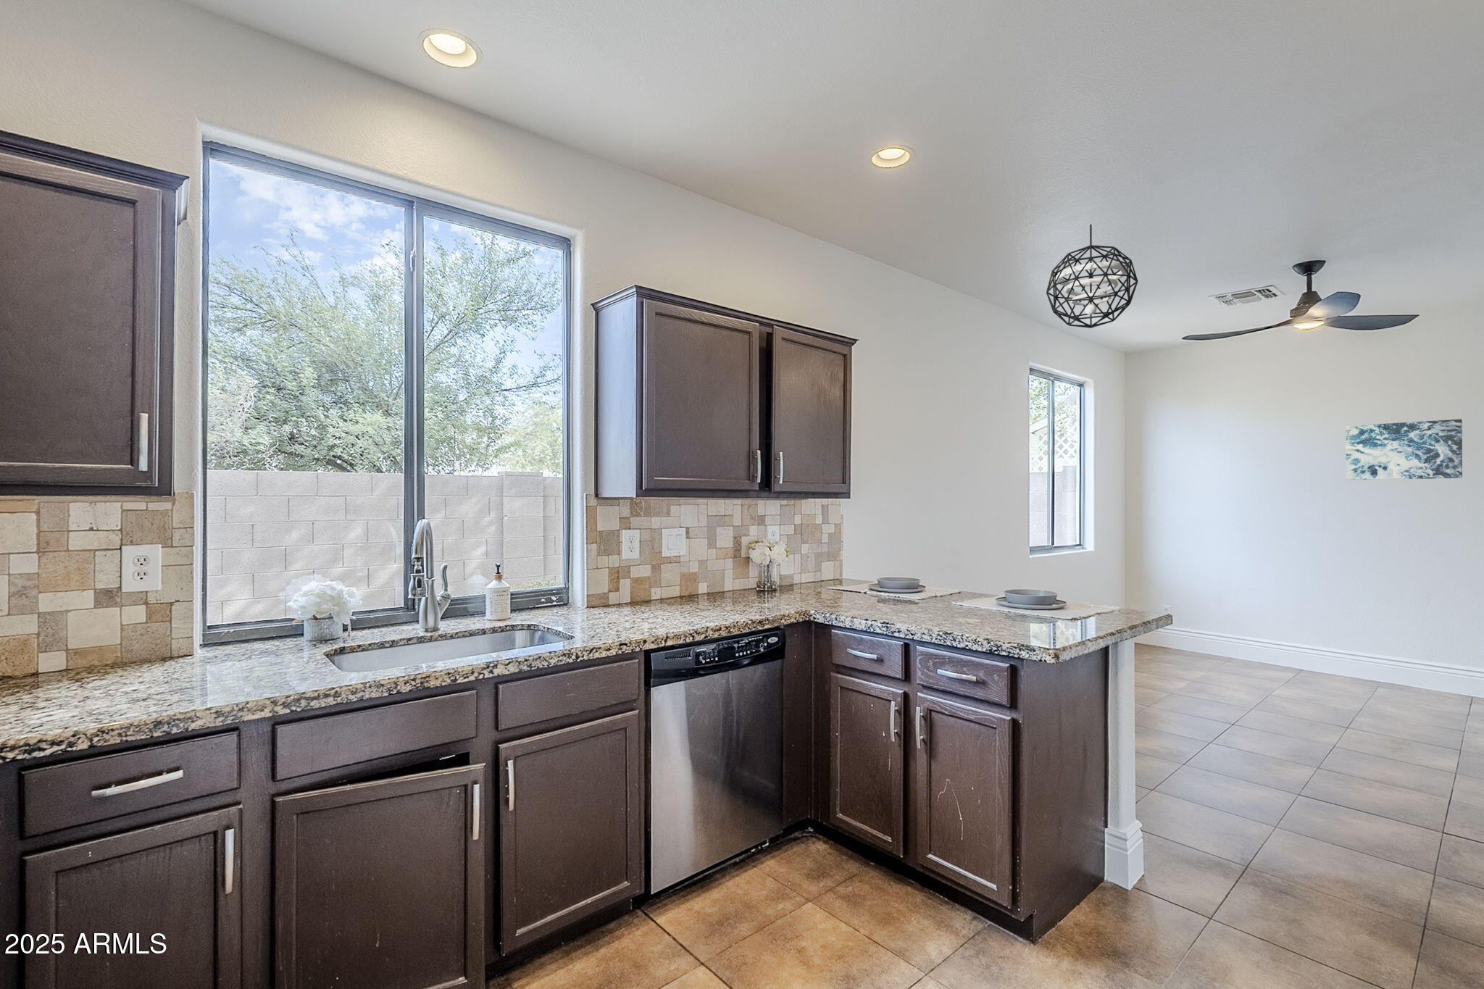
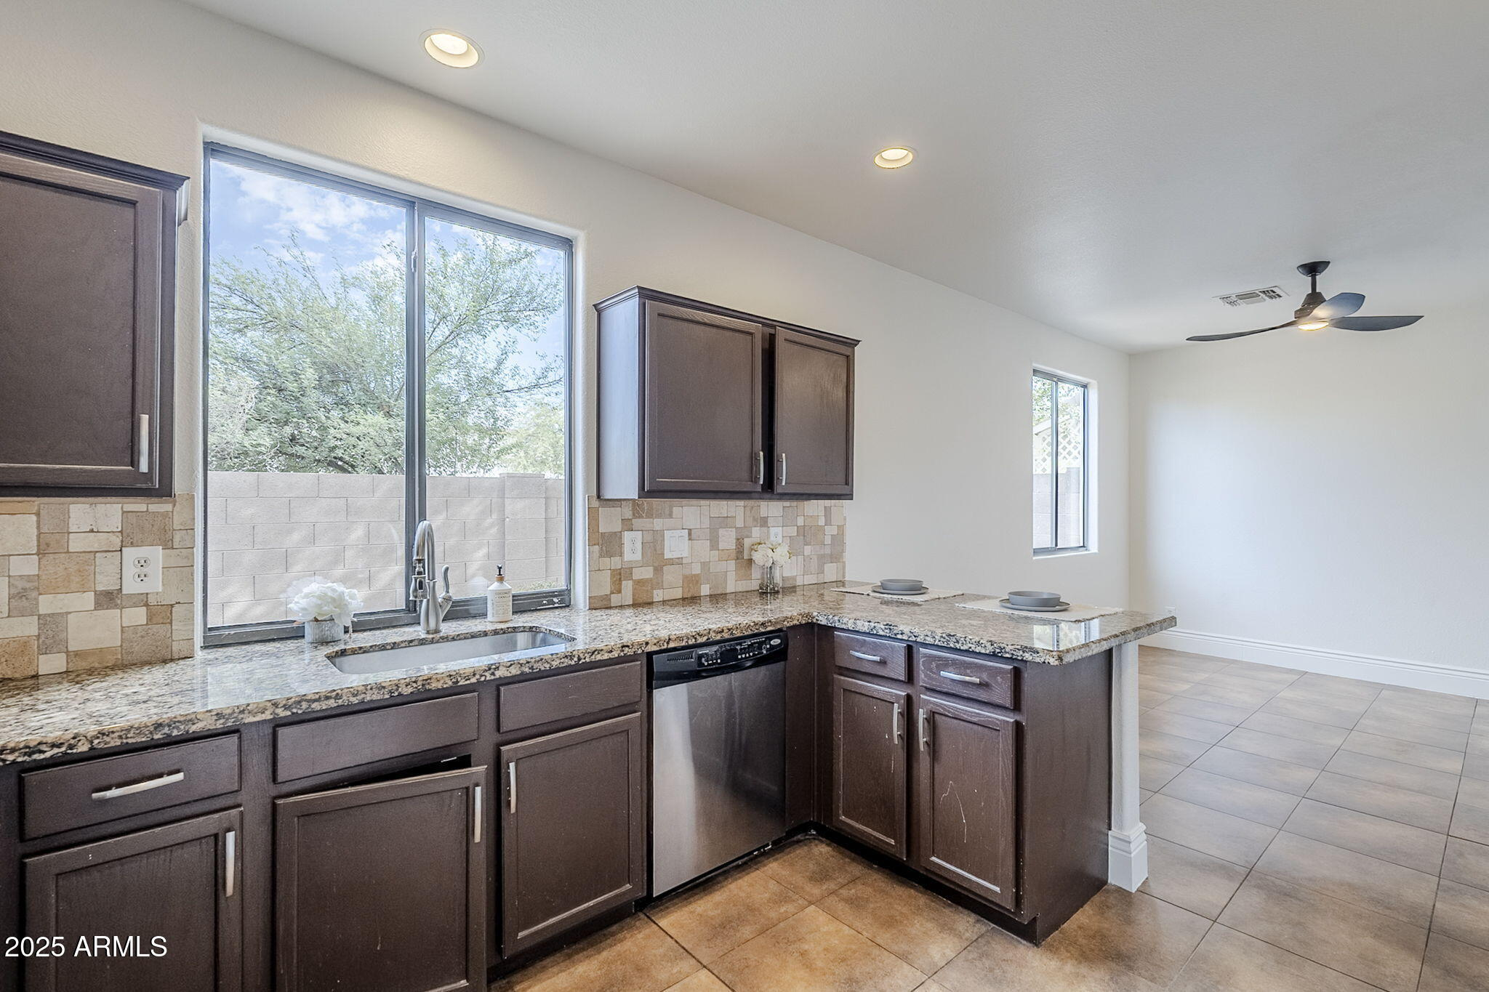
- wall art [1345,418,1463,480]
- pendant light [1046,224,1139,329]
